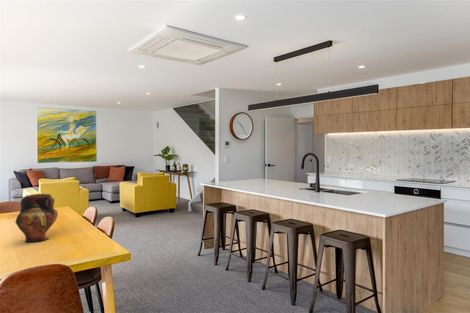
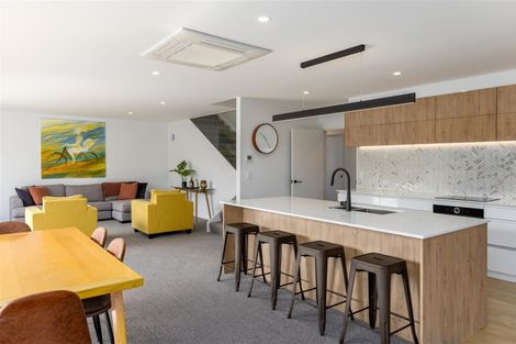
- vase [15,193,59,243]
